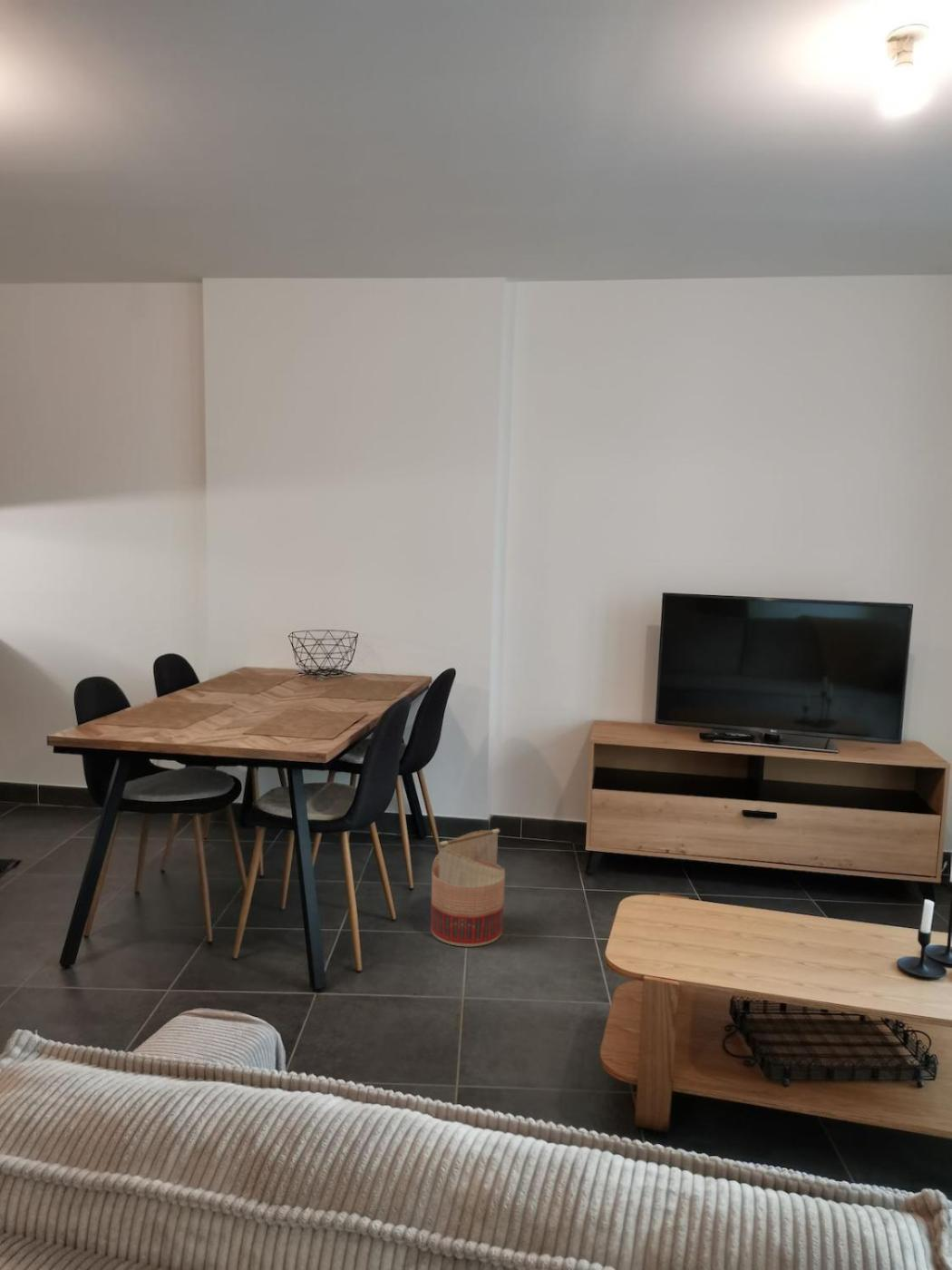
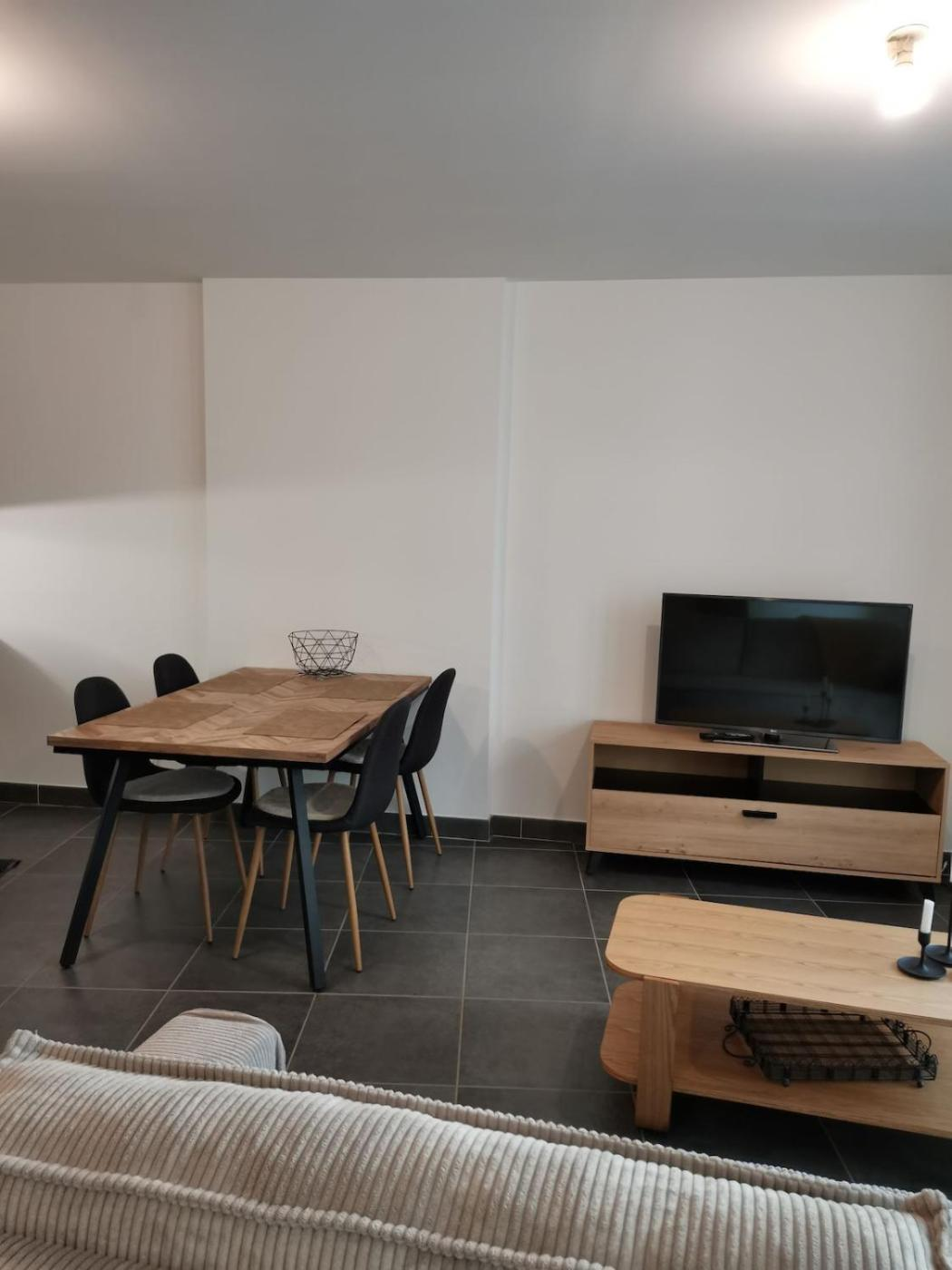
- basket [430,828,506,947]
